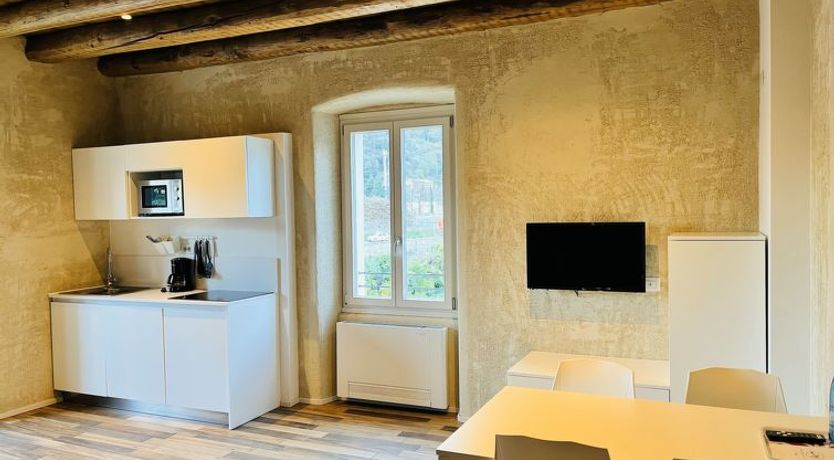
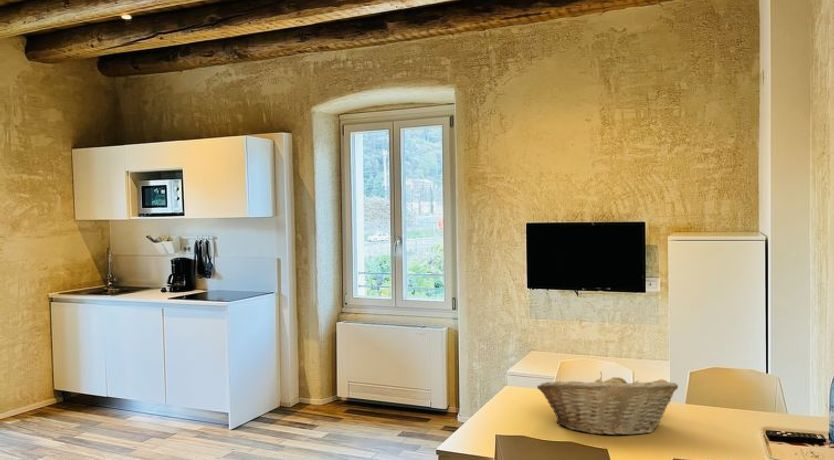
+ fruit basket [536,371,679,437]
